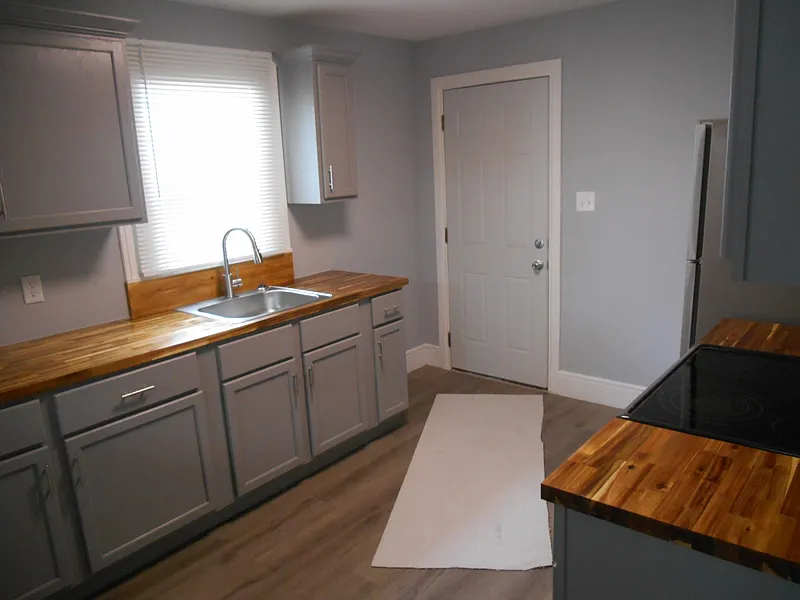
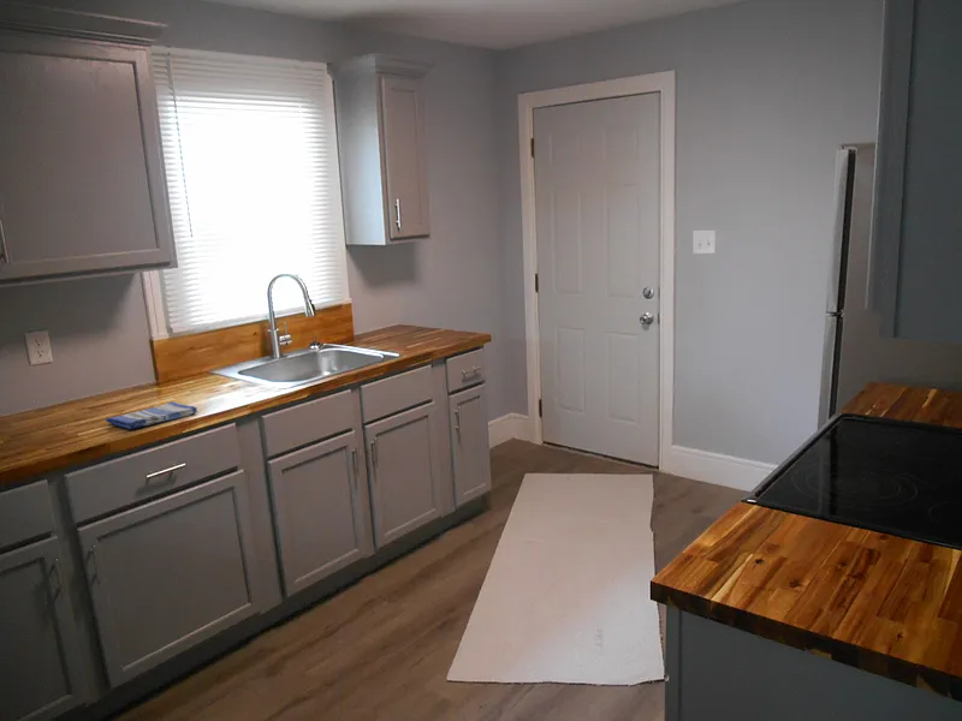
+ dish towel [105,400,198,430]
